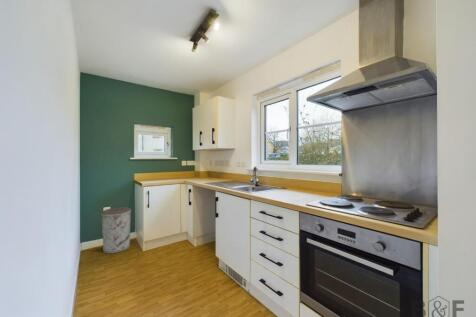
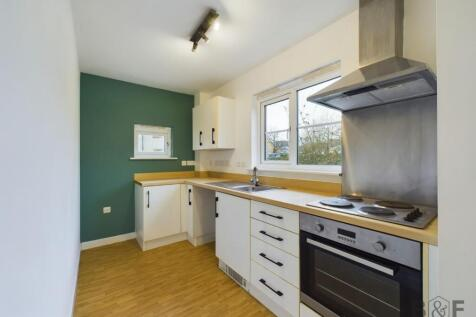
- trash can [100,206,132,254]
